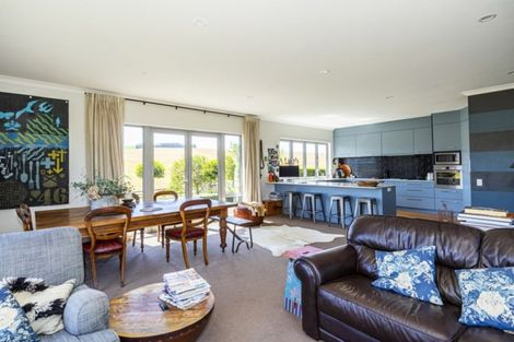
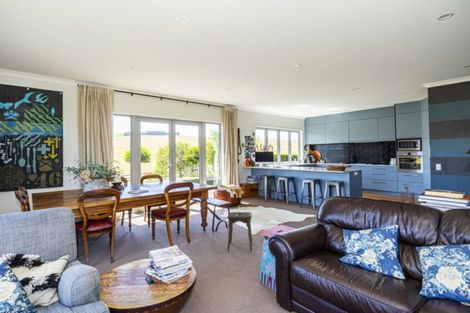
+ stool [226,211,253,253]
